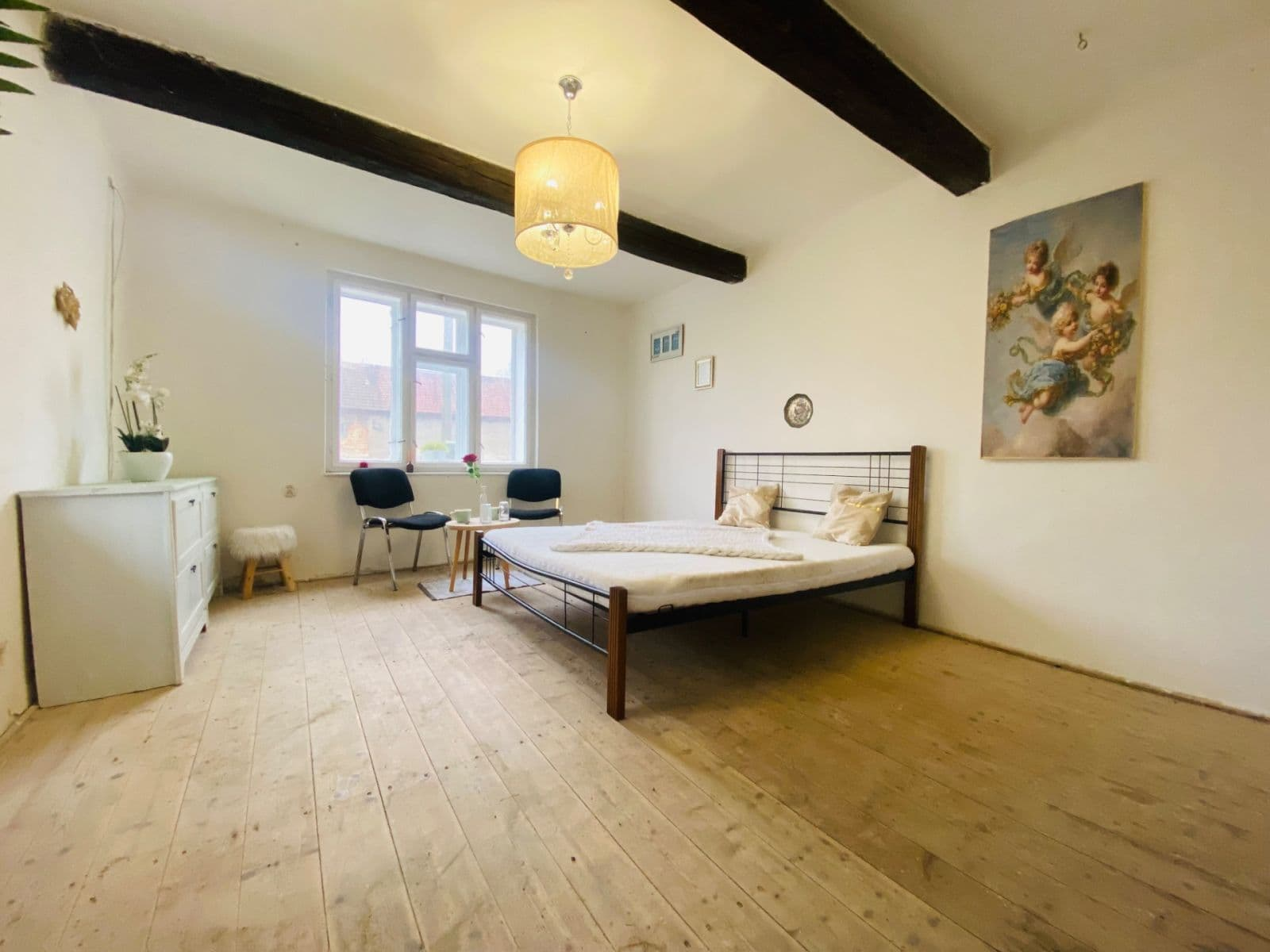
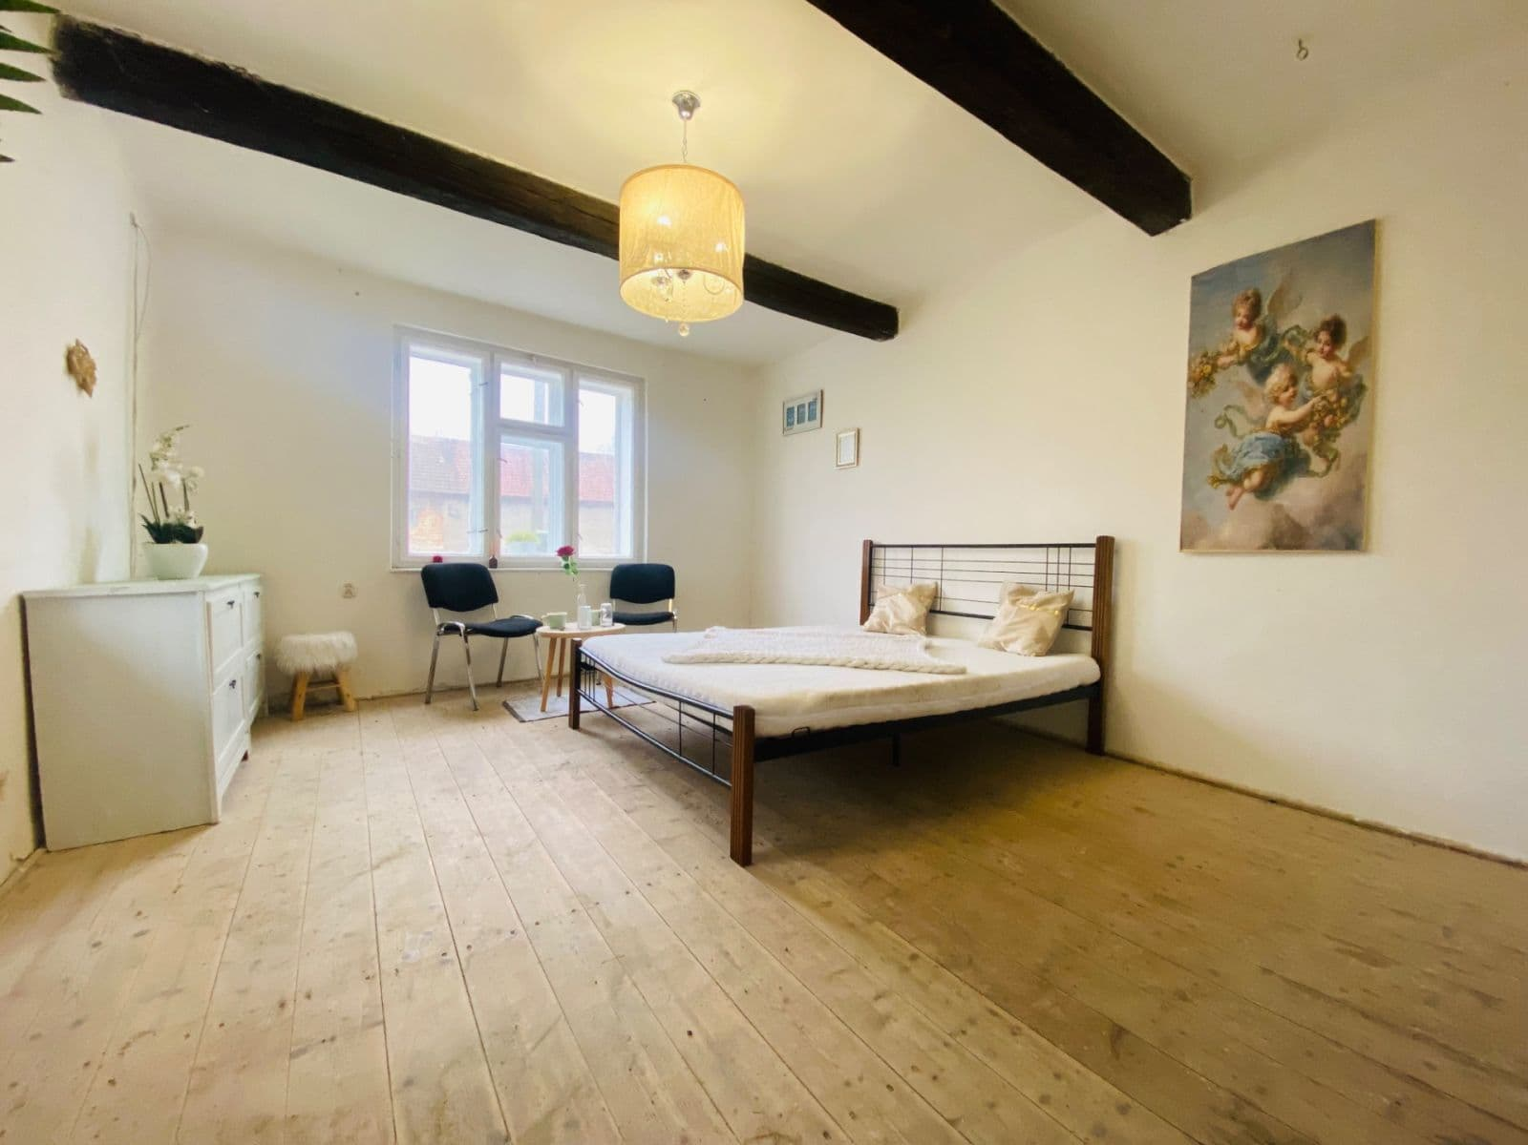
- decorative plate [783,393,814,429]
